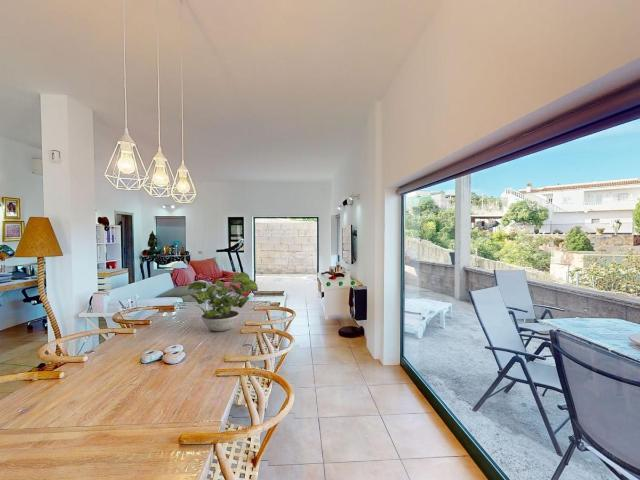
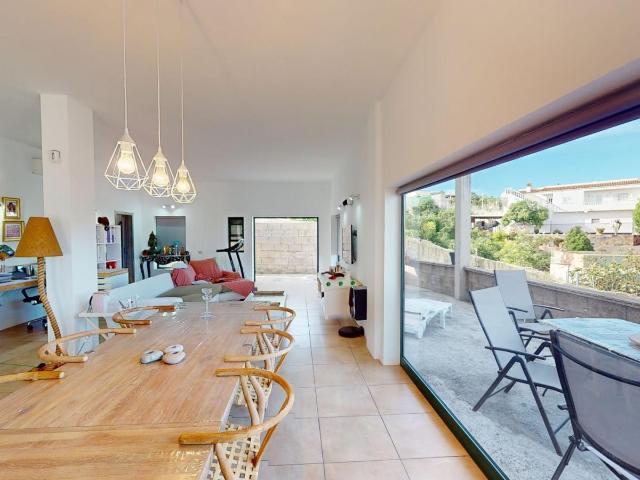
- potted plant [187,271,259,332]
